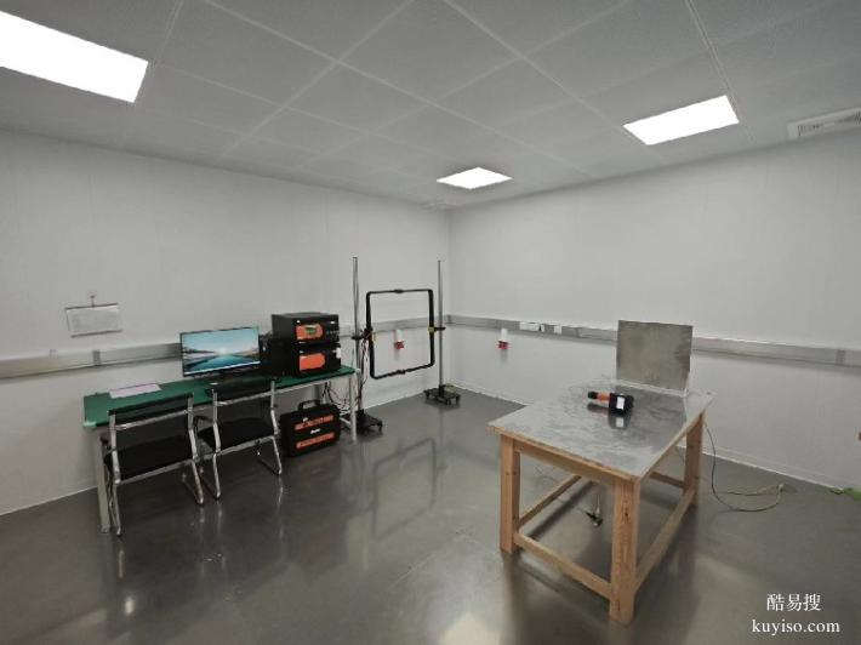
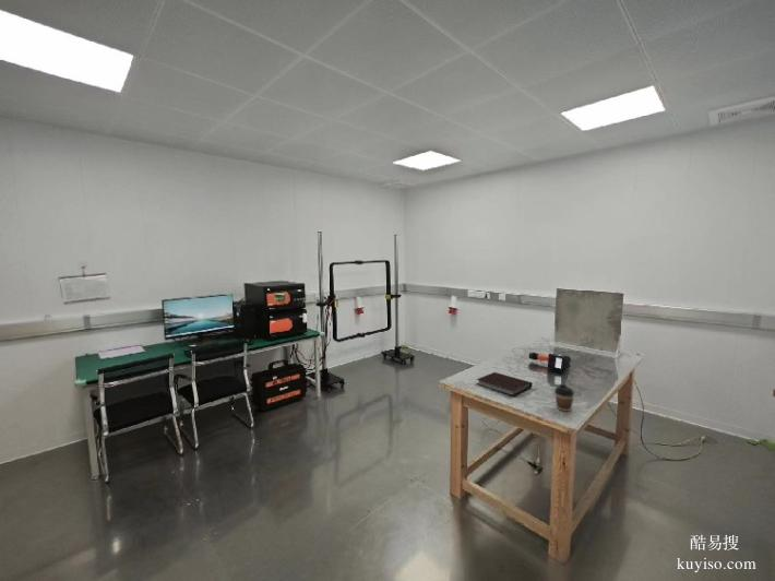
+ coffee cup [553,383,575,413]
+ notebook [475,371,534,398]
